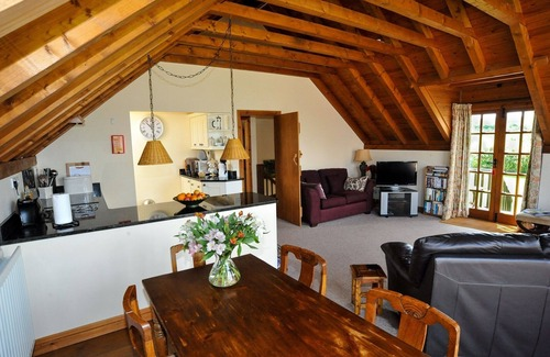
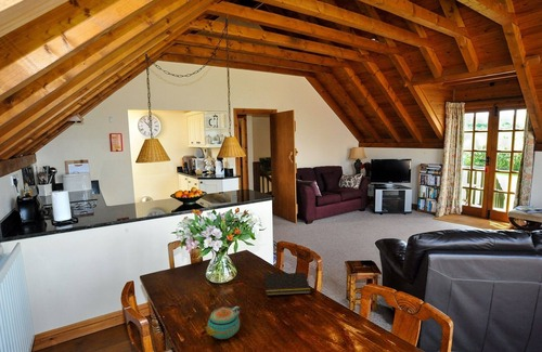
+ teapot [202,305,241,340]
+ notepad [262,272,312,297]
